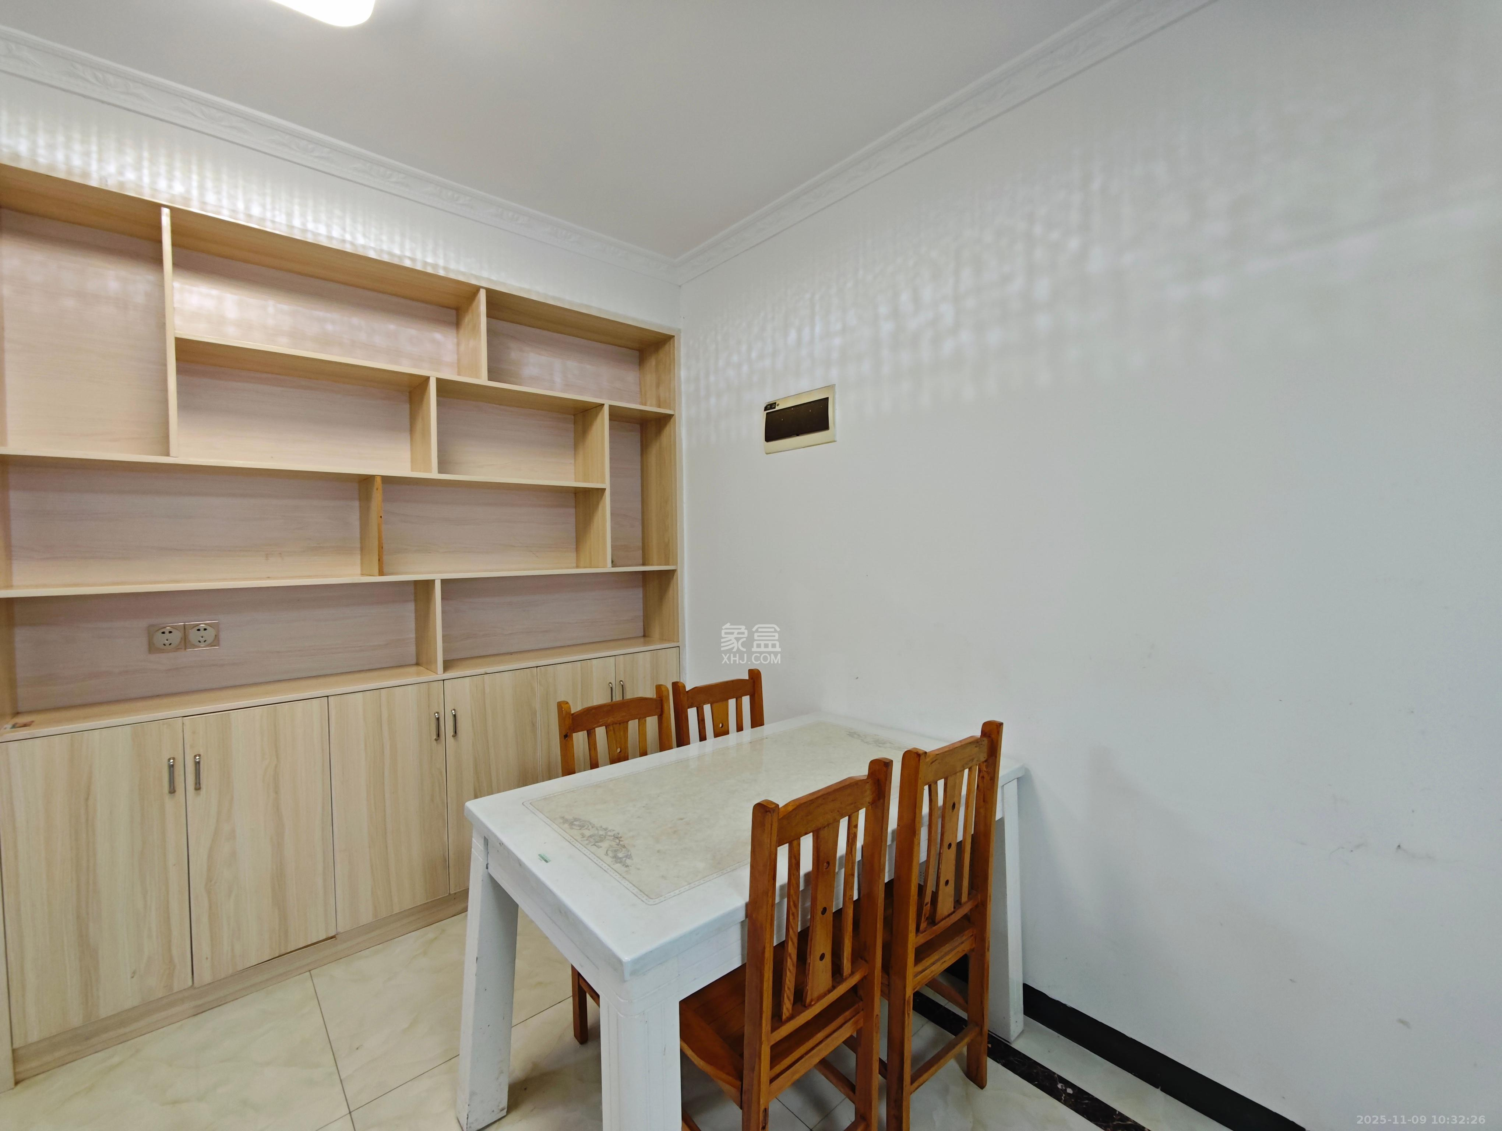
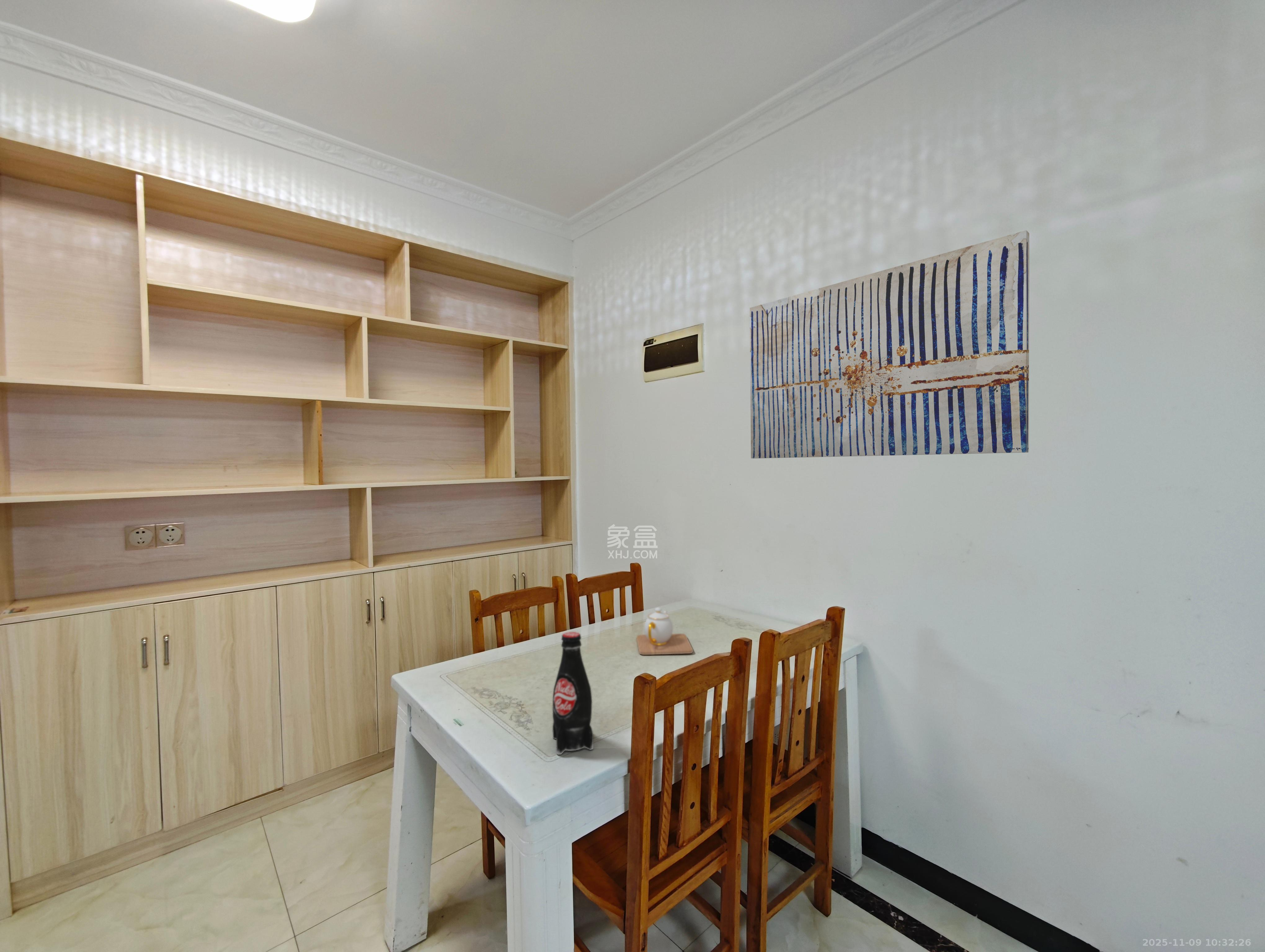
+ teapot [636,607,693,655]
+ bottle [552,632,594,755]
+ wall art [749,230,1030,459]
